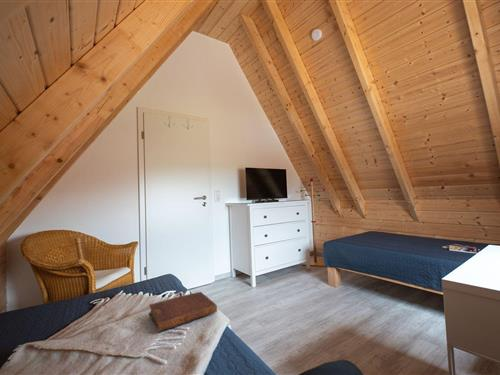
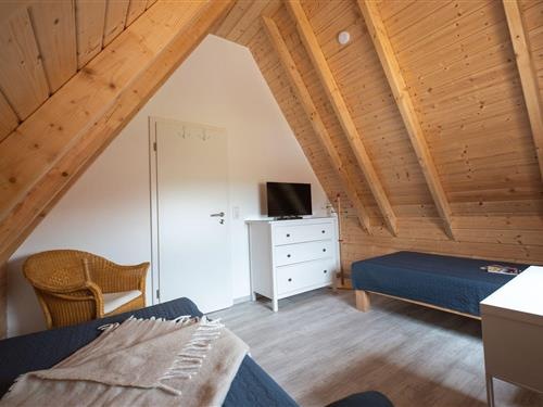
- diary [148,291,218,333]
